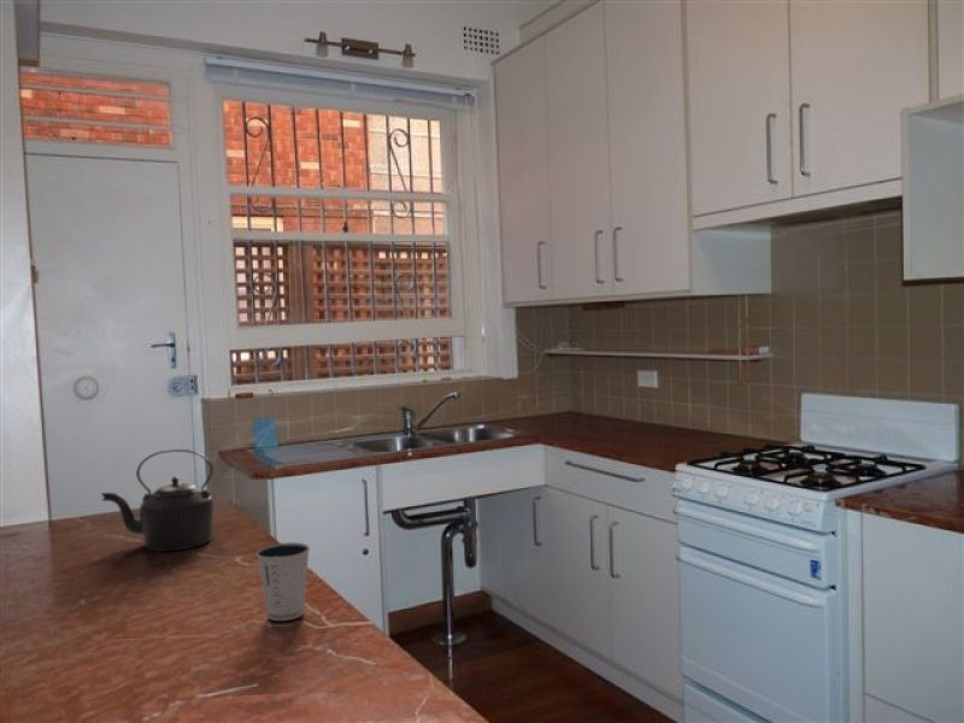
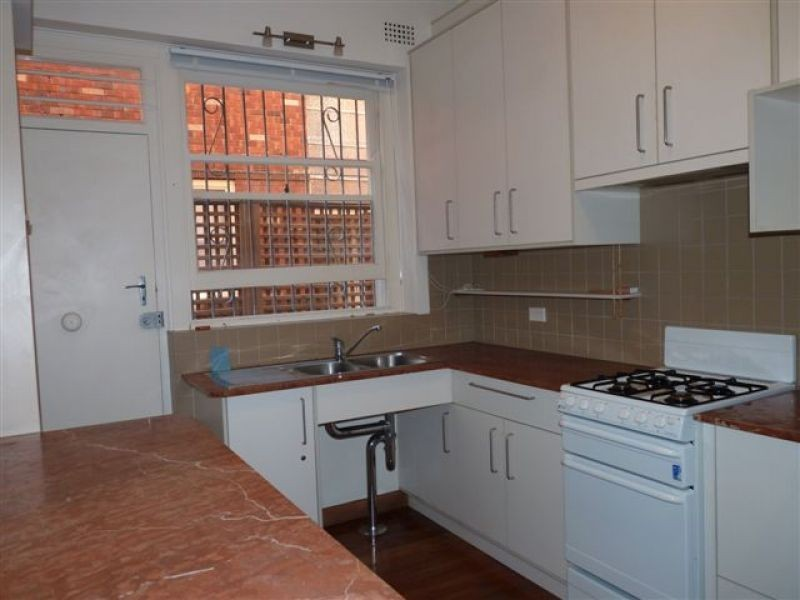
- kettle [100,448,214,553]
- dixie cup [255,541,311,622]
